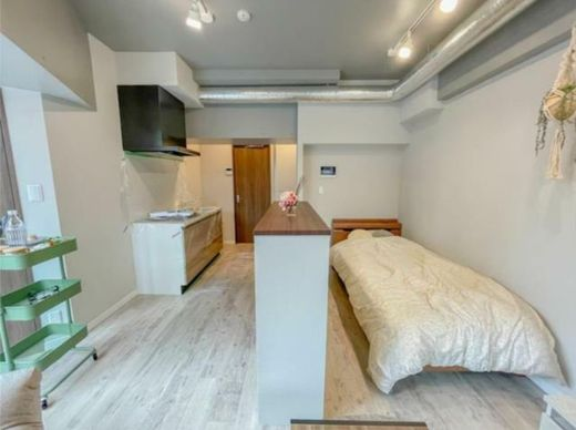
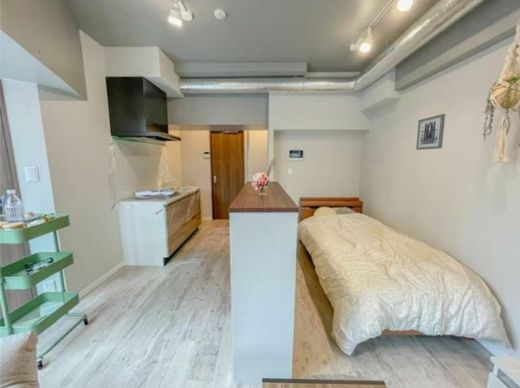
+ wall art [415,113,446,151]
